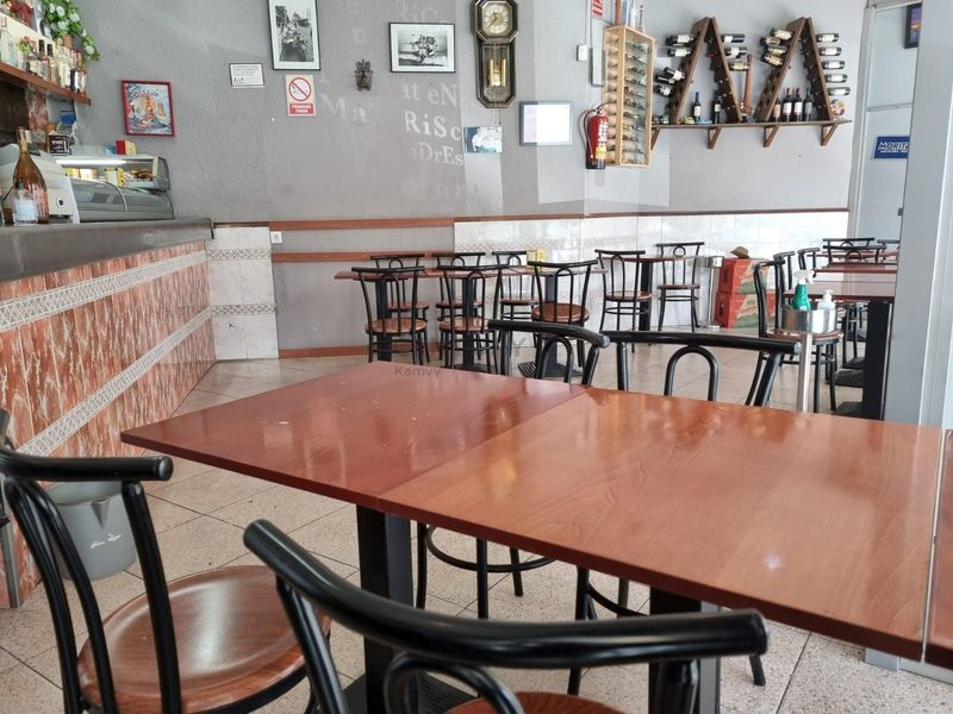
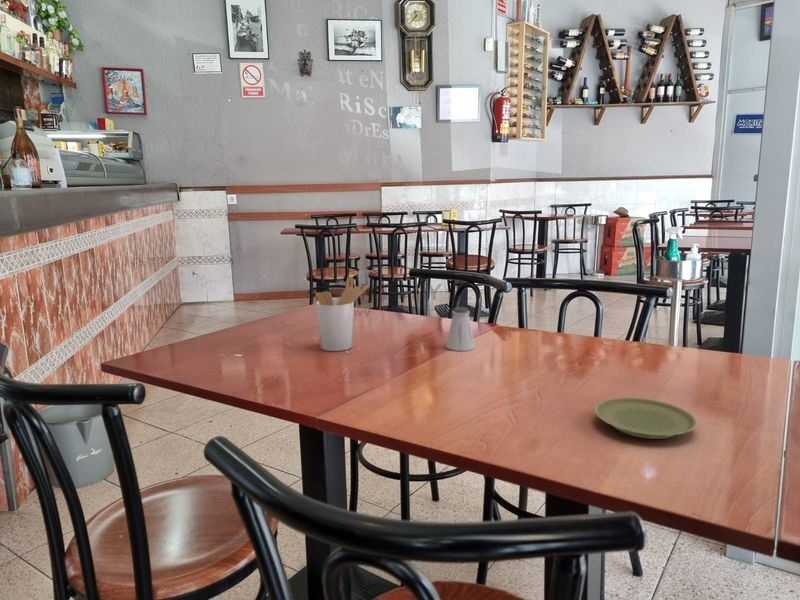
+ saltshaker [445,306,476,352]
+ utensil holder [314,275,370,352]
+ plate [594,396,698,440]
